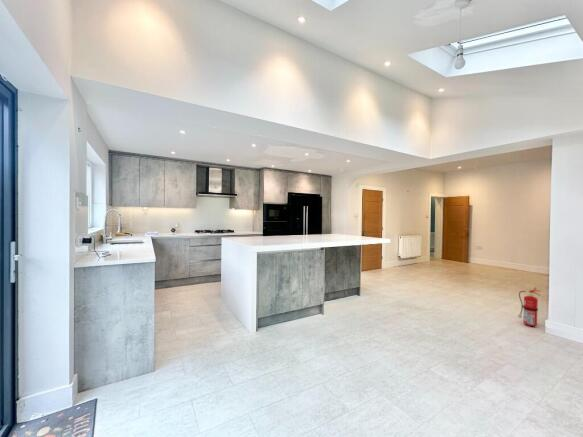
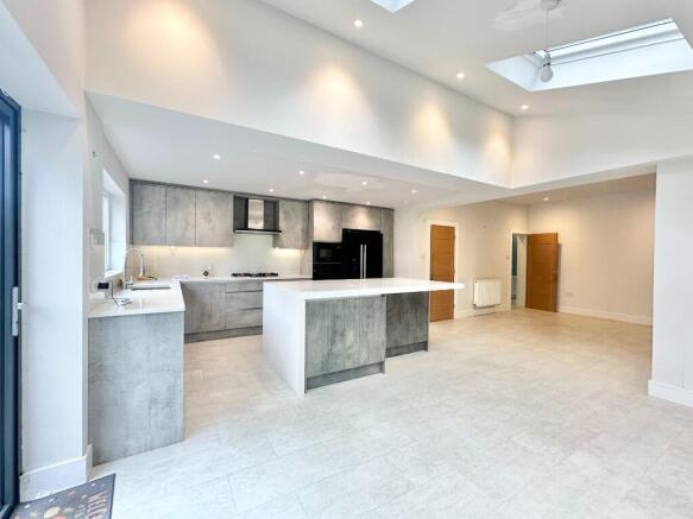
- fire extinguisher [516,286,541,328]
